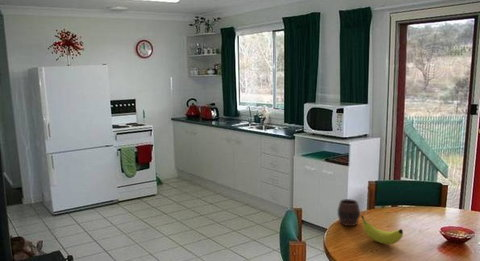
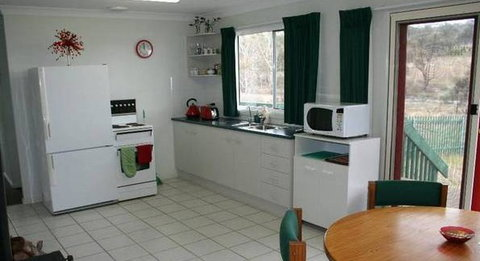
- fruit [360,215,404,245]
- cup [337,198,361,227]
